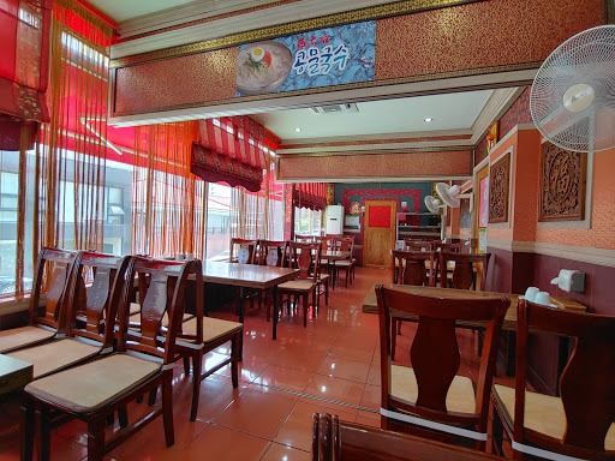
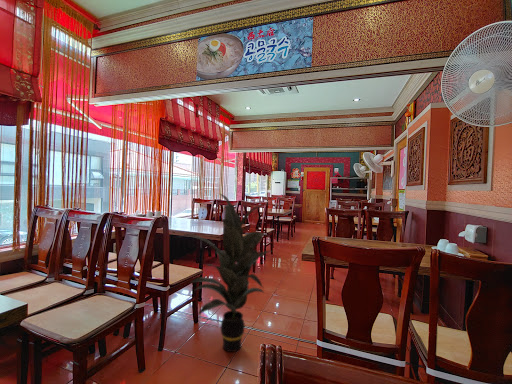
+ indoor plant [177,193,275,353]
